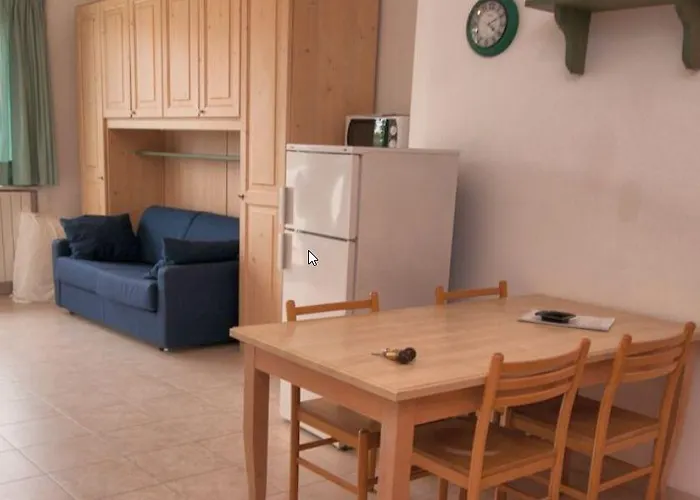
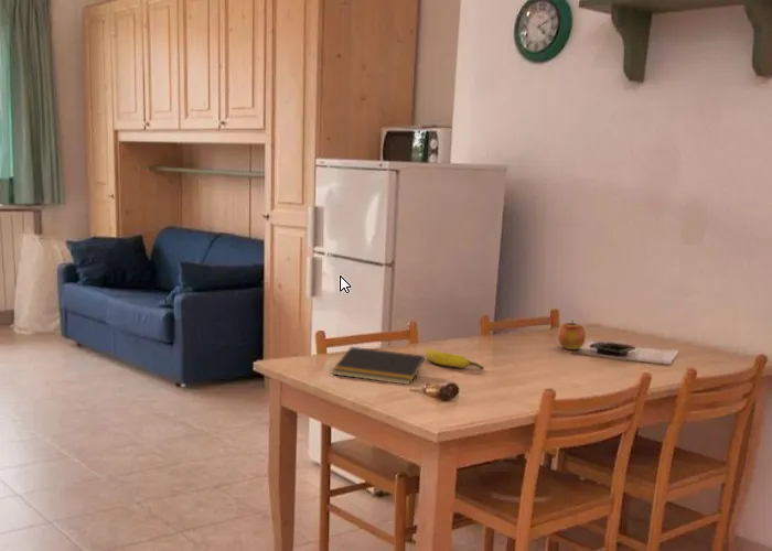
+ apple [557,321,587,350]
+ banana [425,347,485,370]
+ notepad [331,346,426,386]
